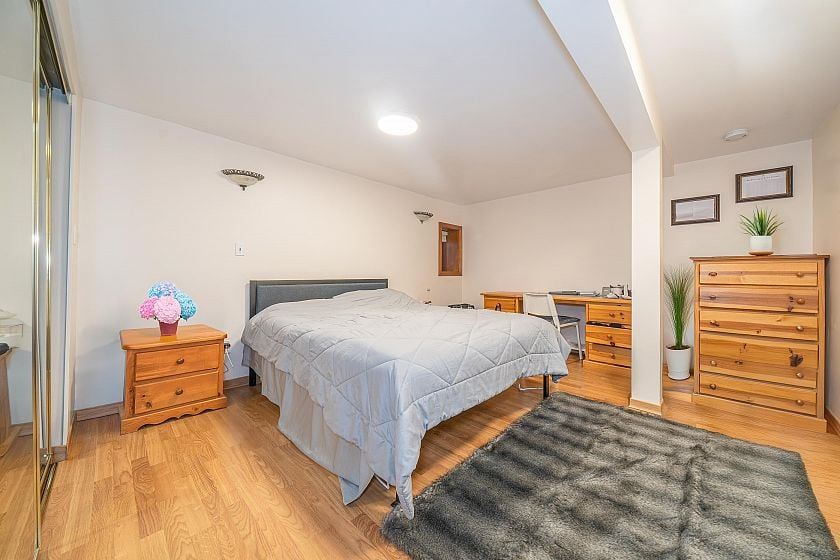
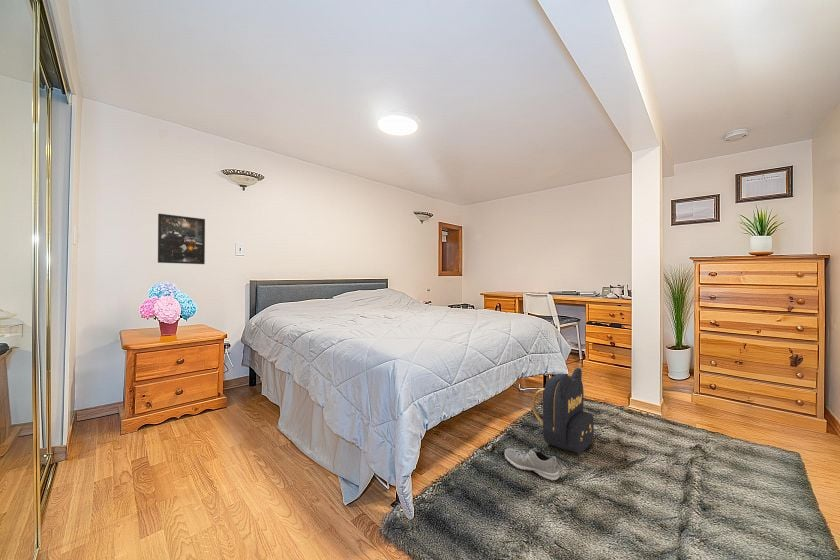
+ sneaker [504,447,561,481]
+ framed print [157,213,206,265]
+ backpack [532,367,595,455]
